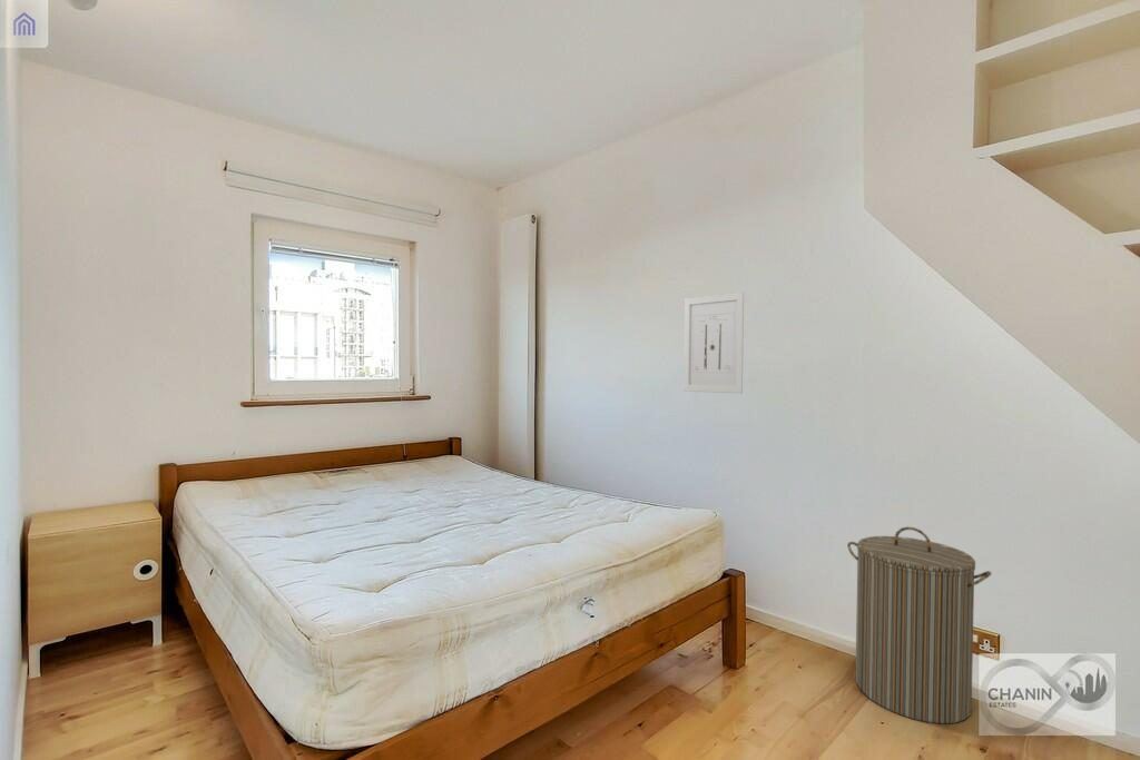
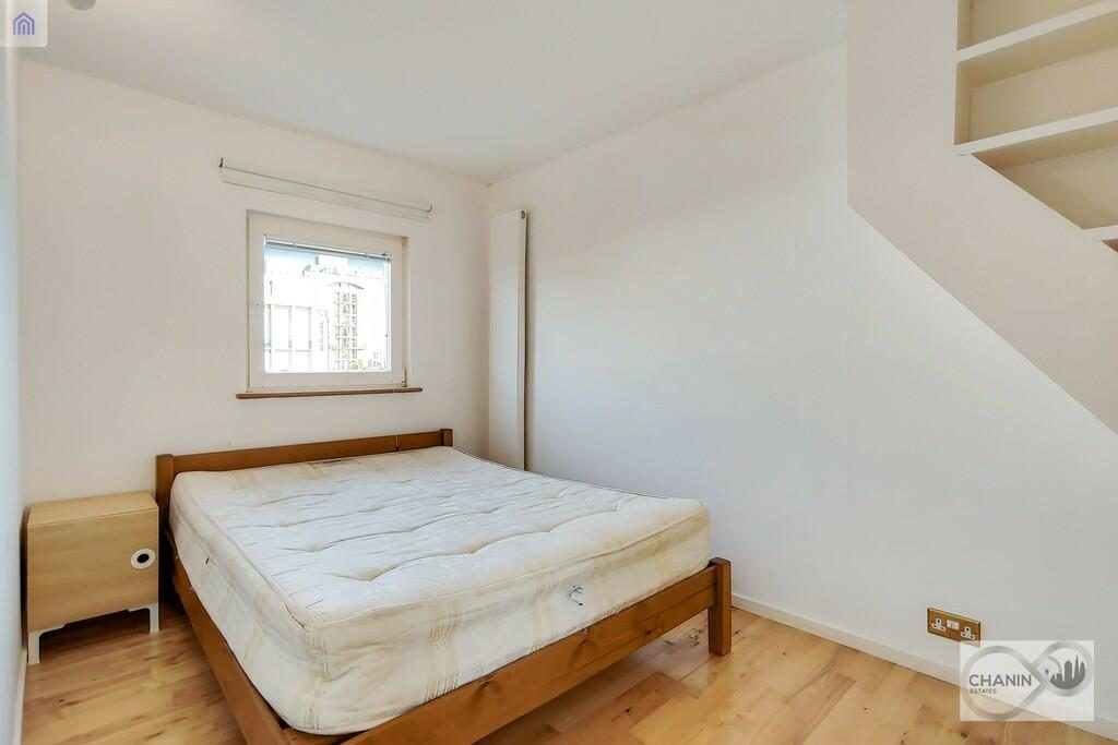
- wall art [682,292,745,394]
- laundry hamper [846,525,993,726]
